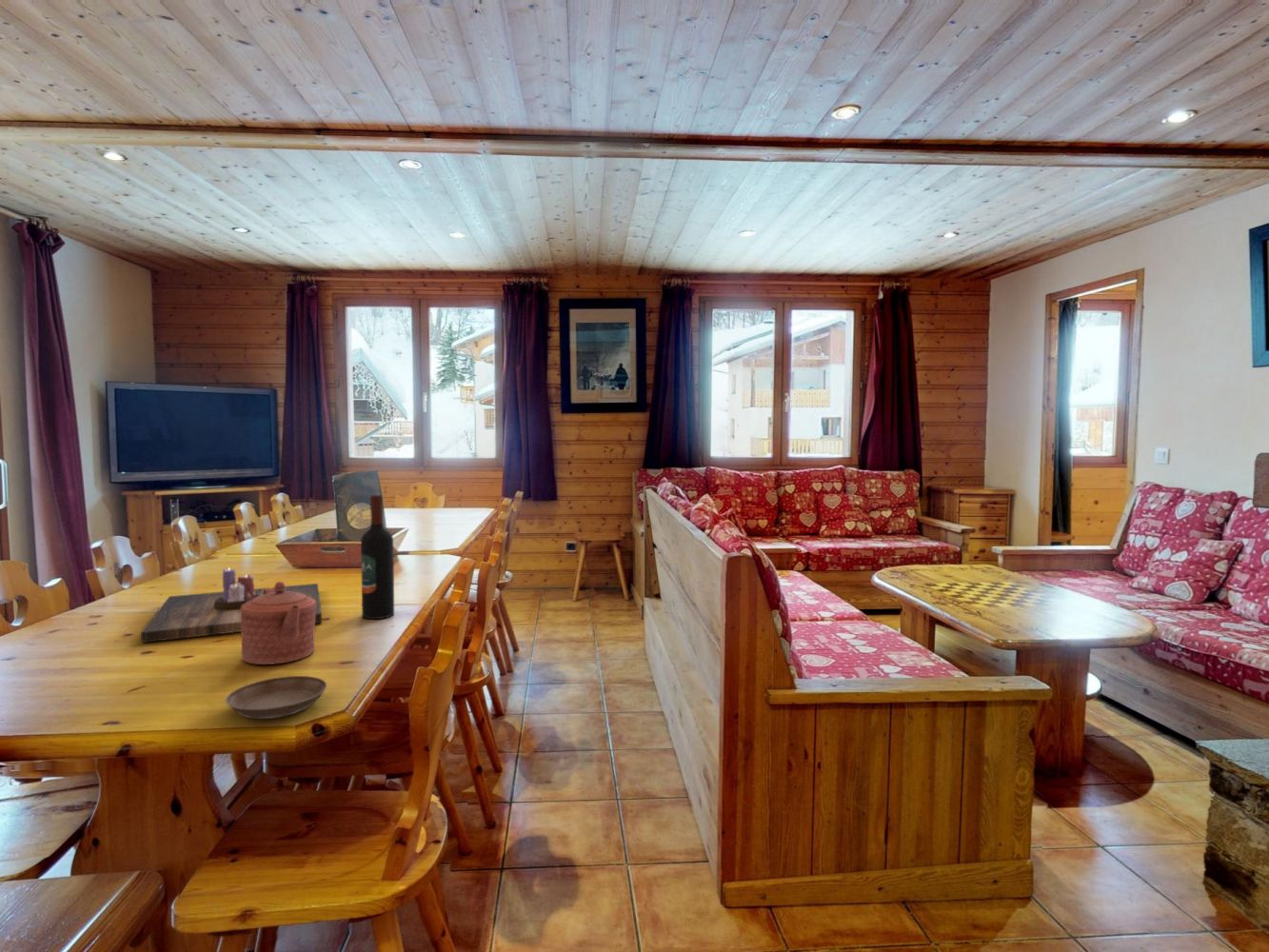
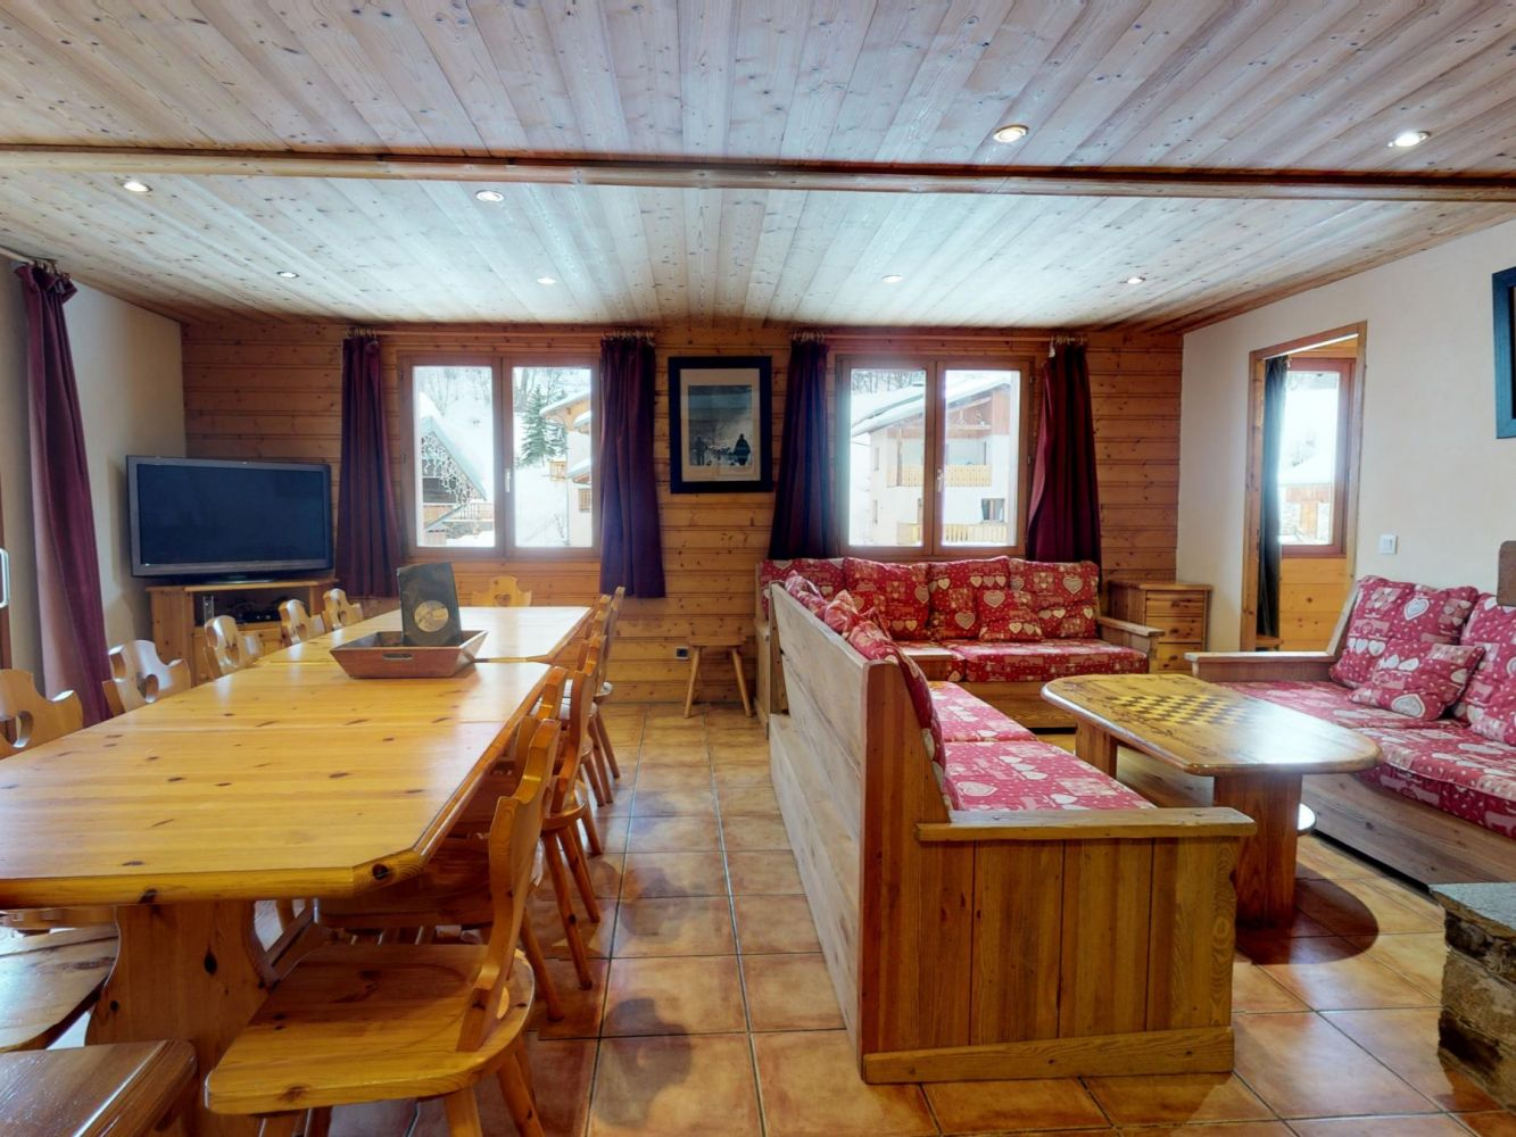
- wine bottle [360,494,395,620]
- candle [140,566,323,644]
- teapot [240,581,316,665]
- saucer [225,675,327,720]
